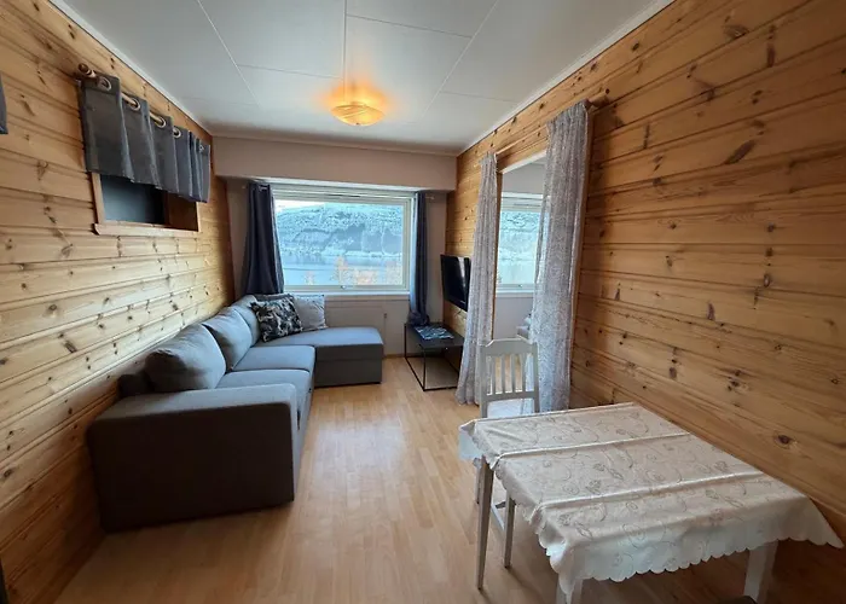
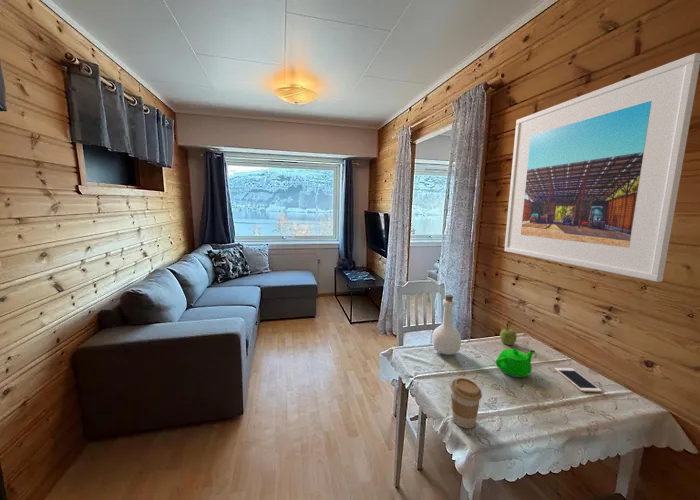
+ cell phone [553,367,603,393]
+ teapot [495,348,536,378]
+ bottle [431,294,462,356]
+ fruit [499,328,518,346]
+ coffee cup [450,377,483,429]
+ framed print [503,52,700,283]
